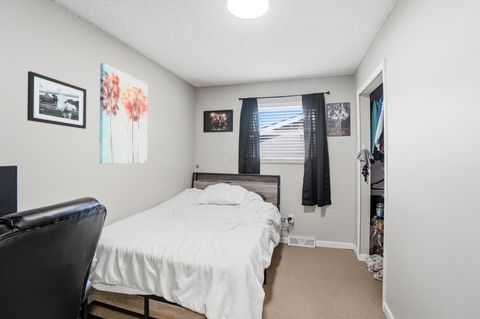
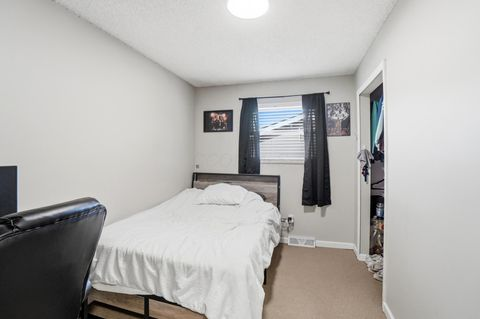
- picture frame [26,70,87,130]
- wall art [98,62,149,165]
